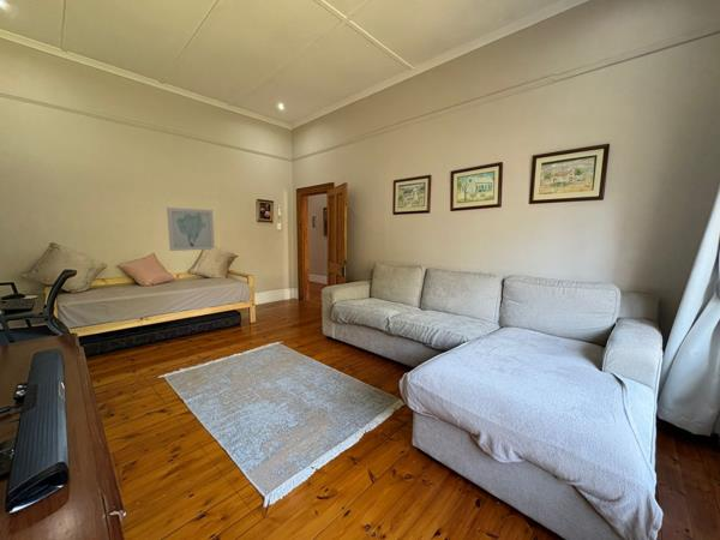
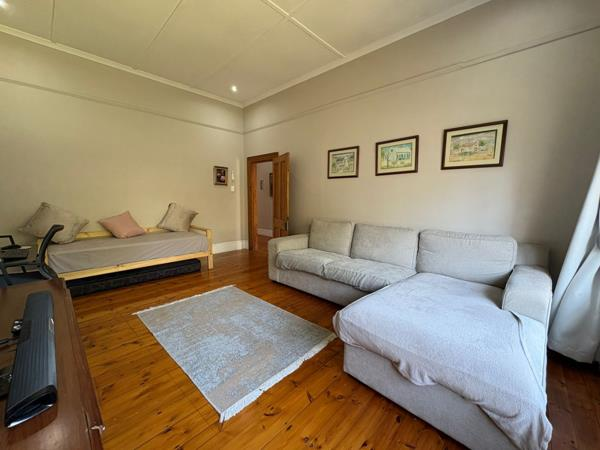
- wall art [166,206,216,252]
